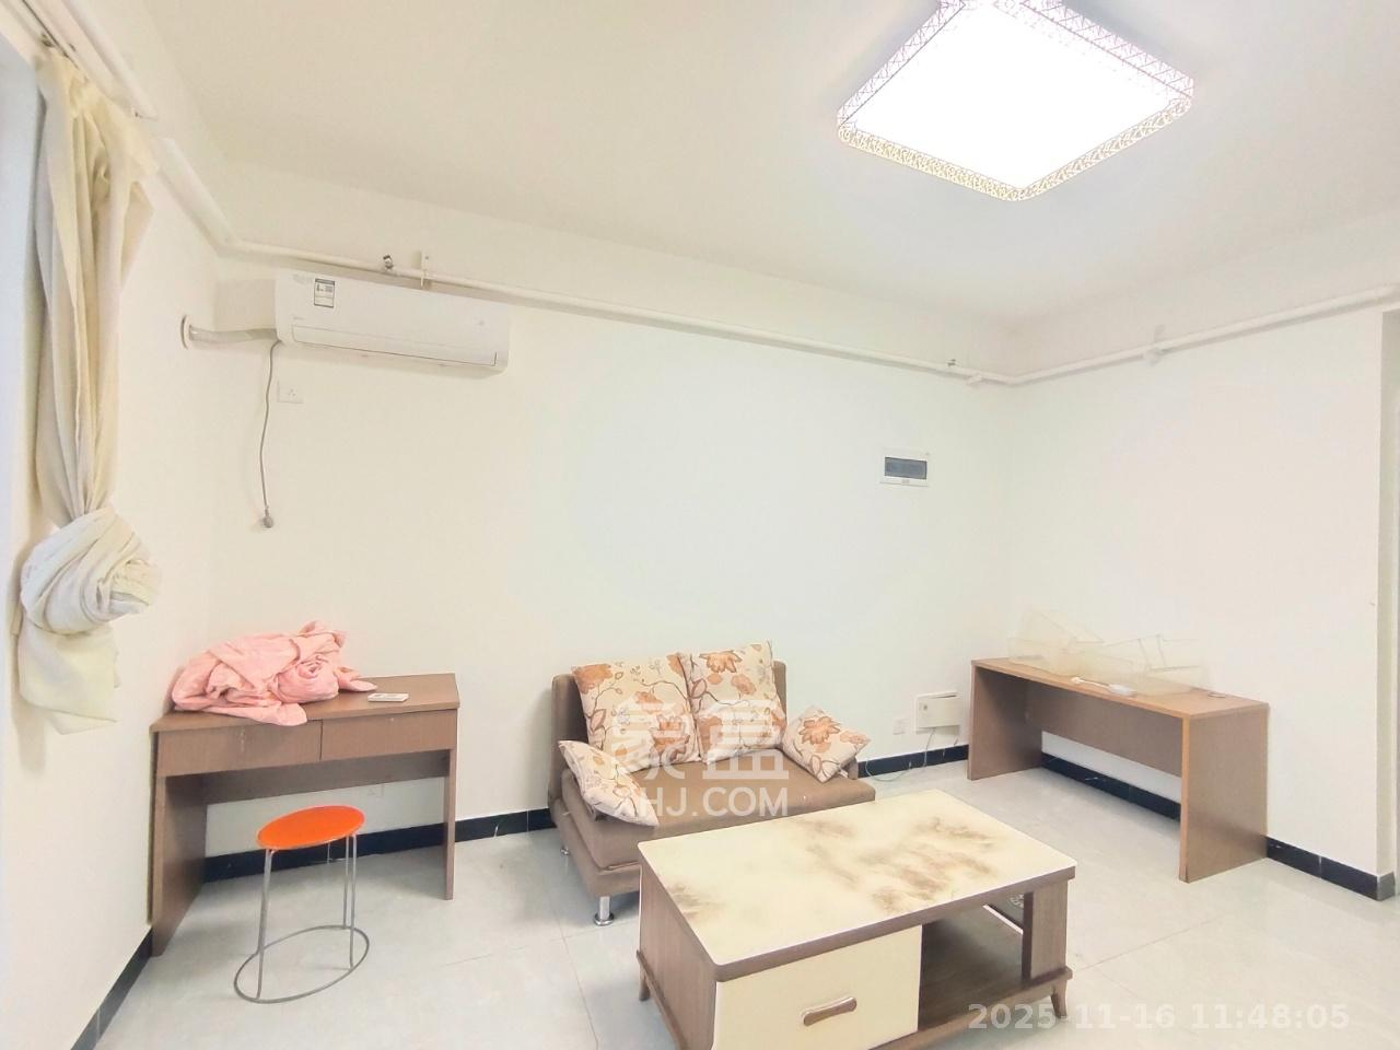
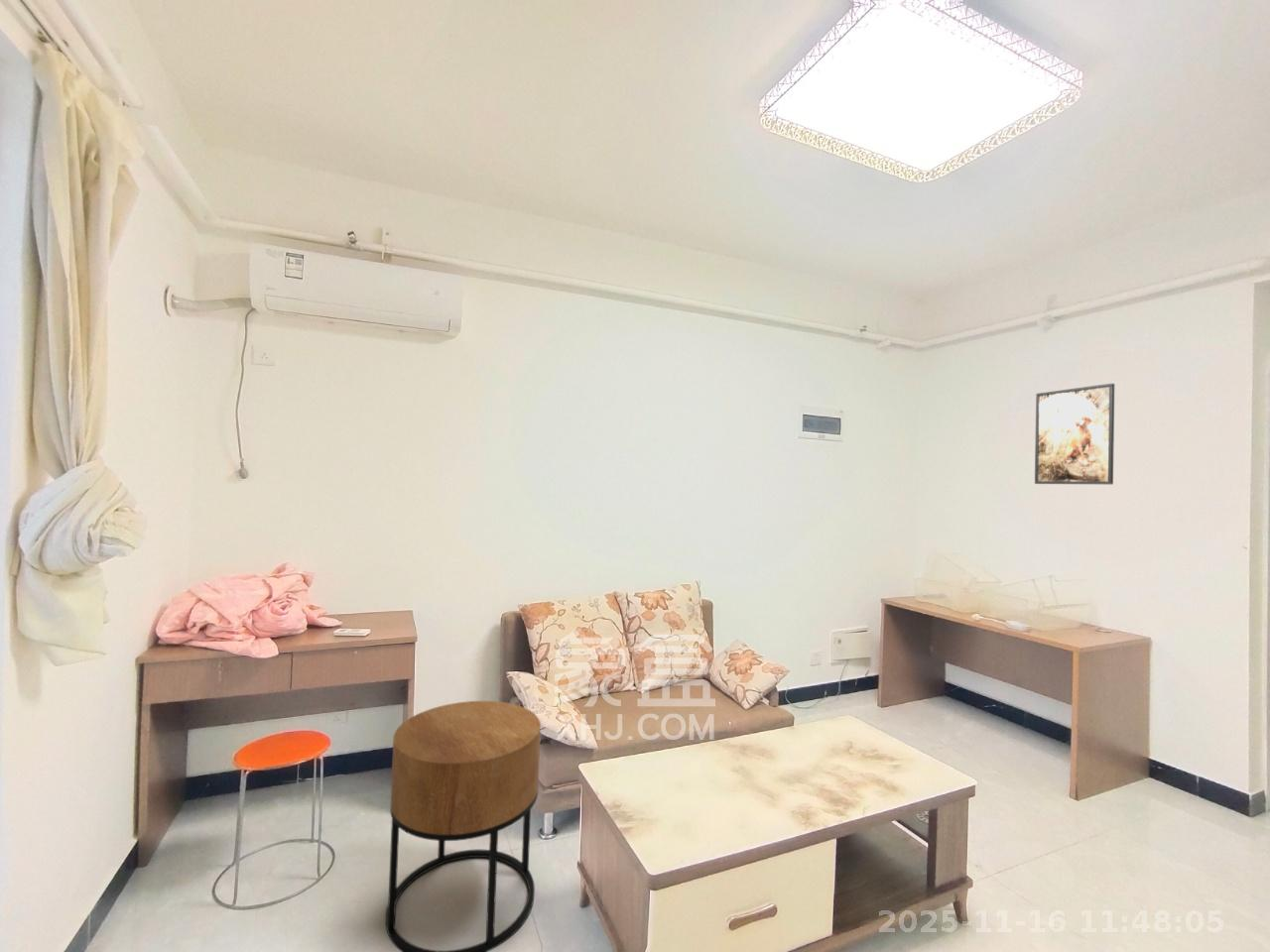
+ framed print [1034,383,1115,485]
+ side table [385,700,542,952]
